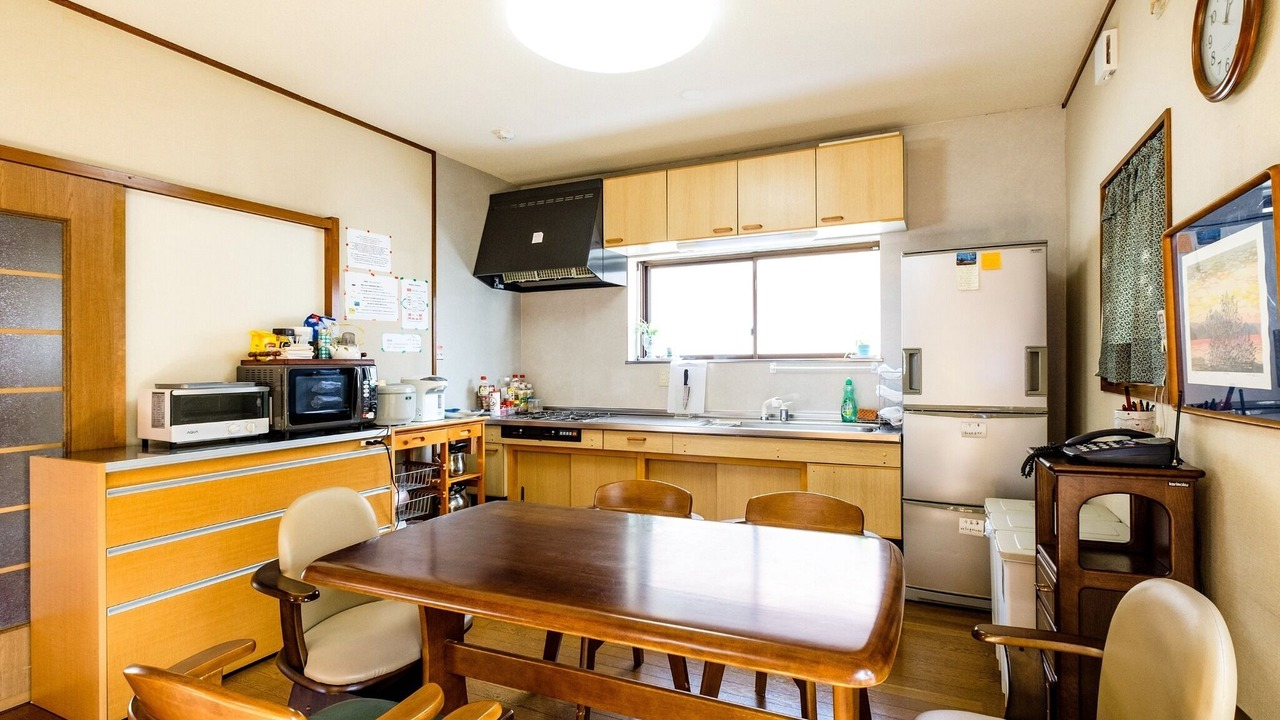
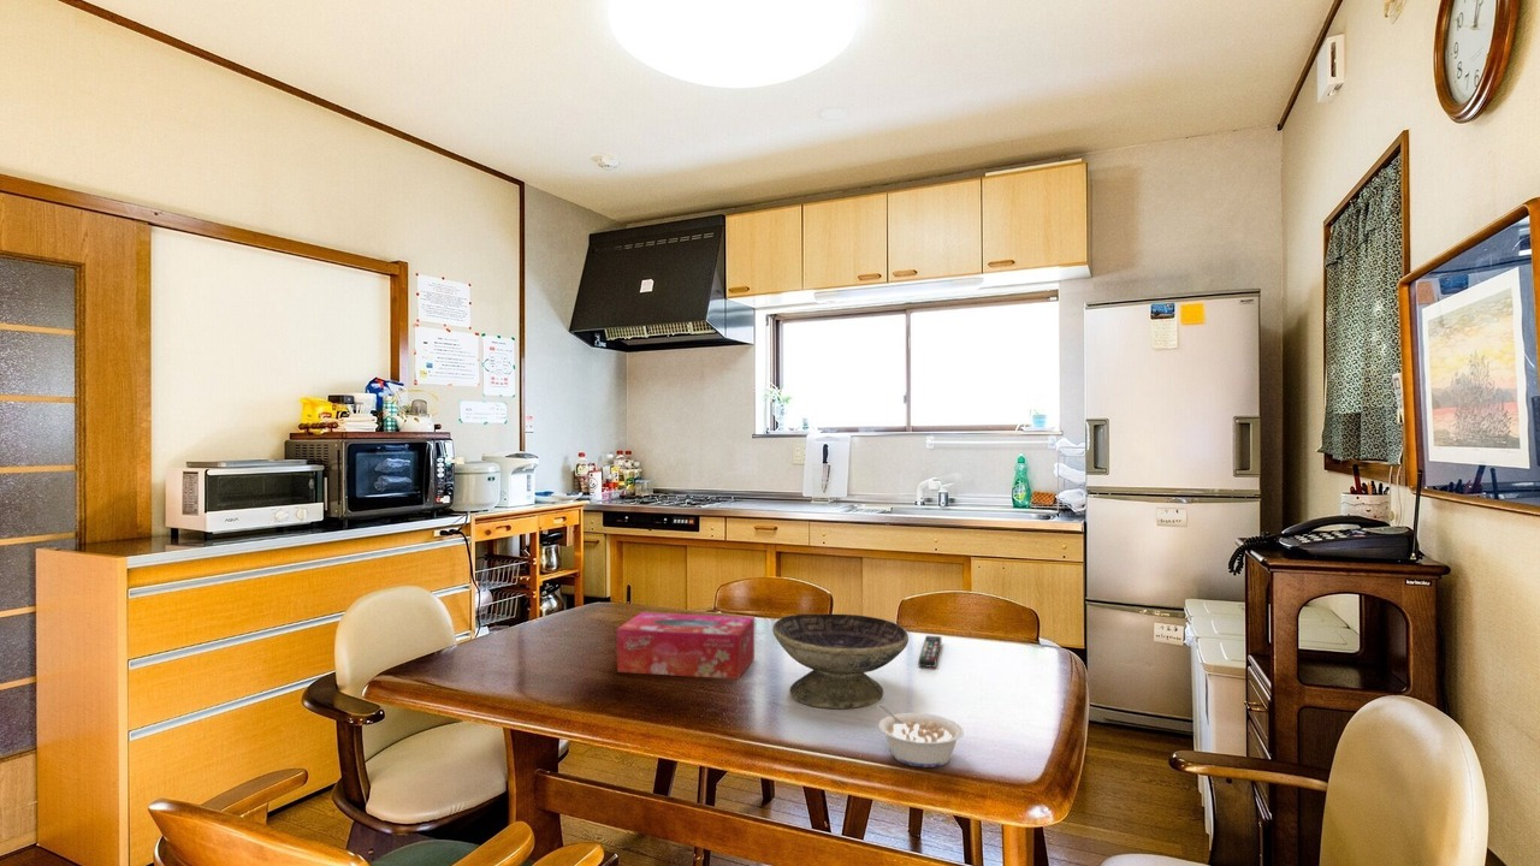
+ tissue box [616,611,756,681]
+ remote control [917,634,942,669]
+ decorative bowl [771,613,910,711]
+ legume [876,702,965,769]
